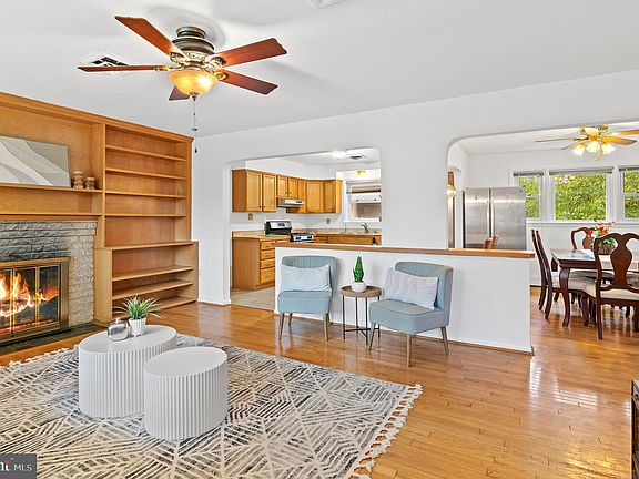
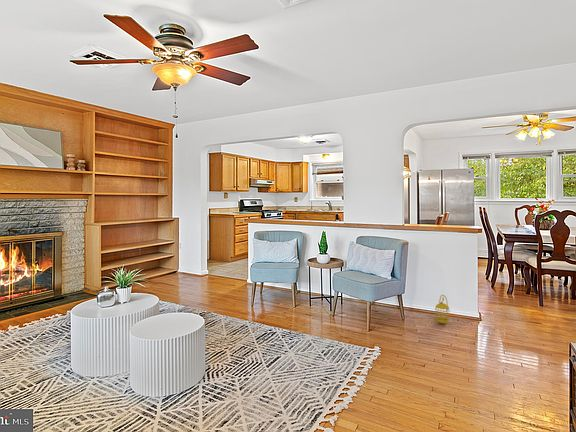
+ lantern [433,294,451,324]
